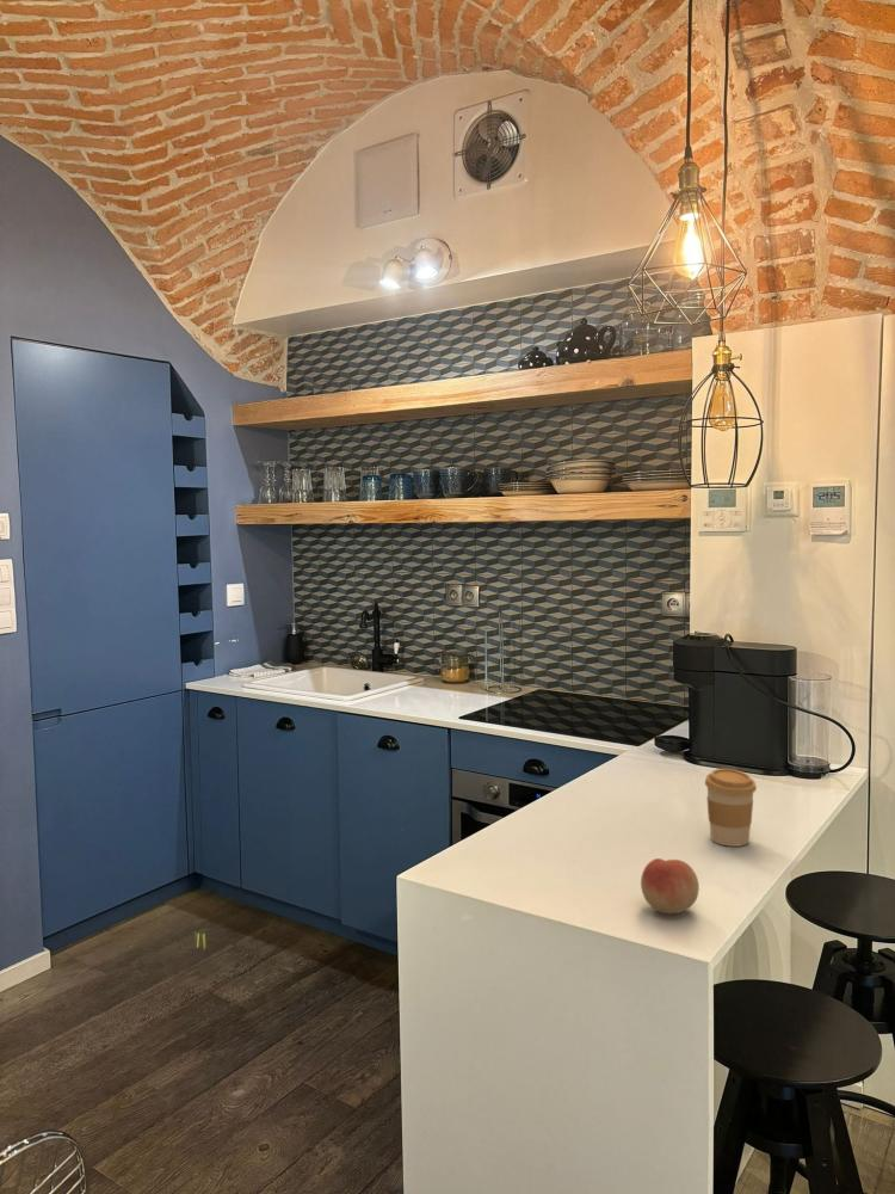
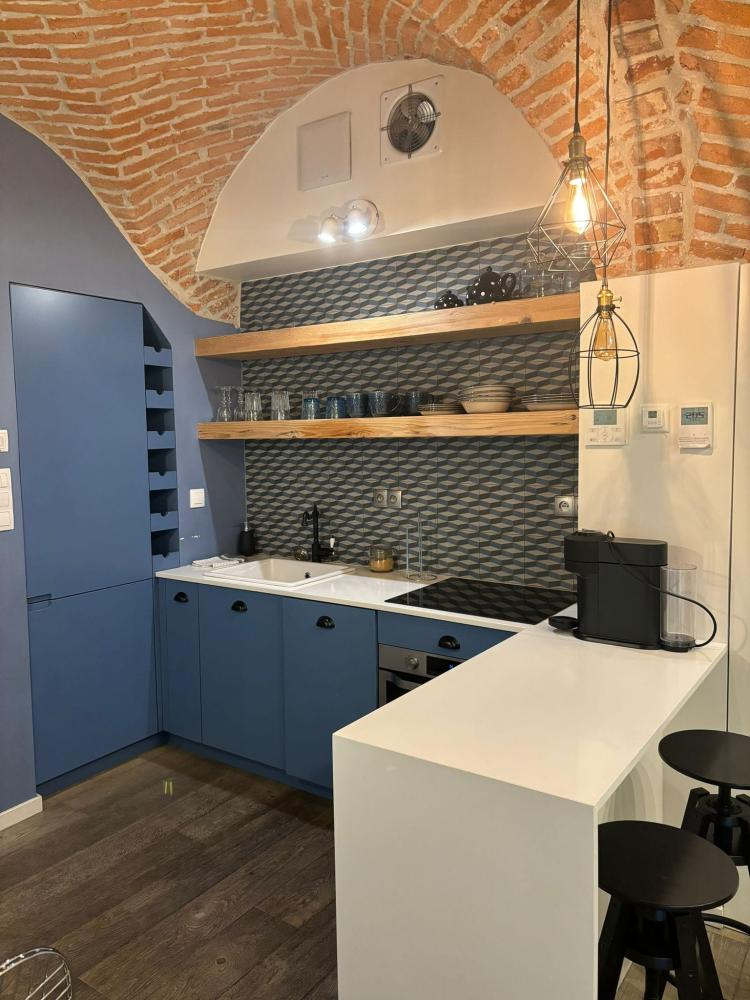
- fruit [640,857,700,916]
- coffee cup [704,768,758,848]
